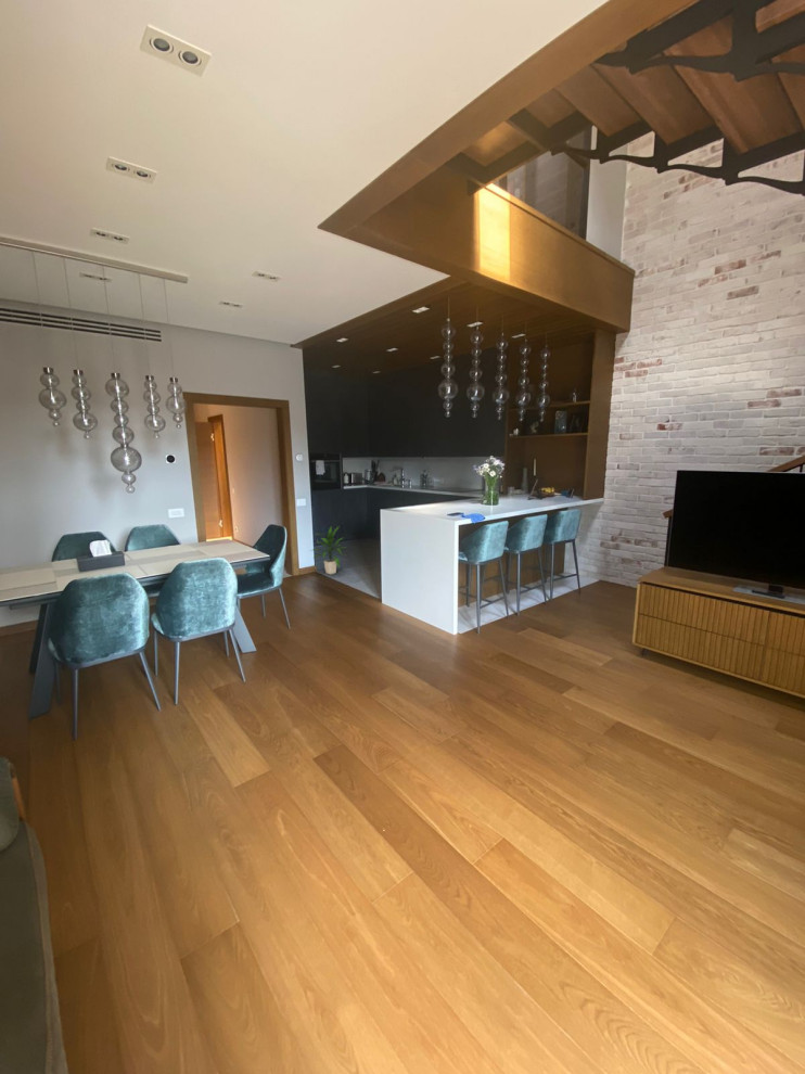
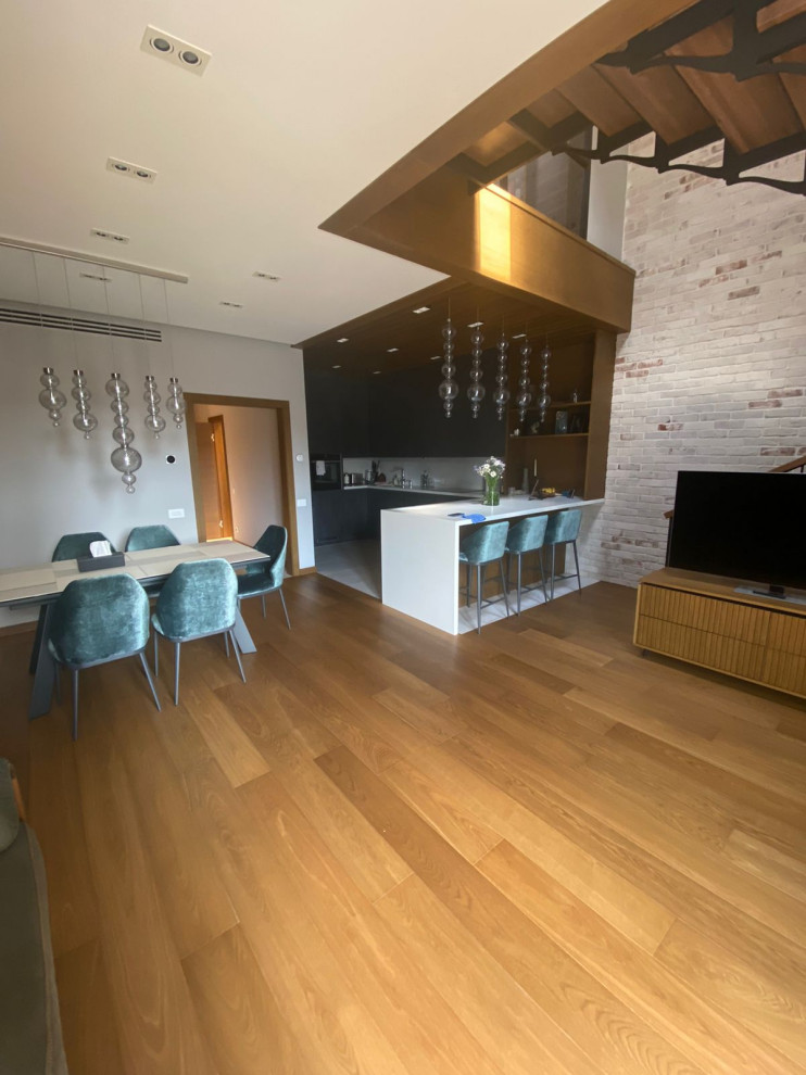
- indoor plant [309,526,346,575]
